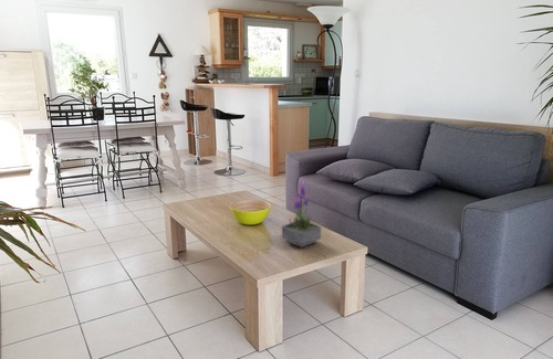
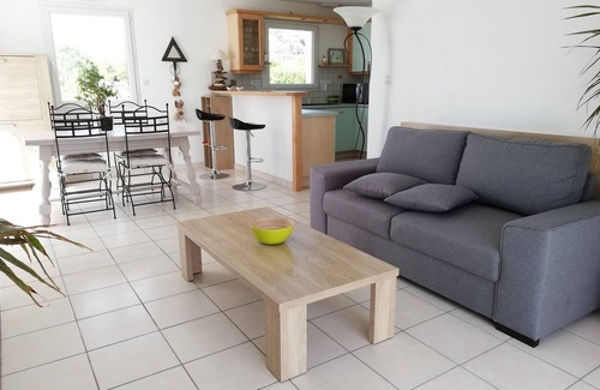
- potted plant [281,178,322,249]
